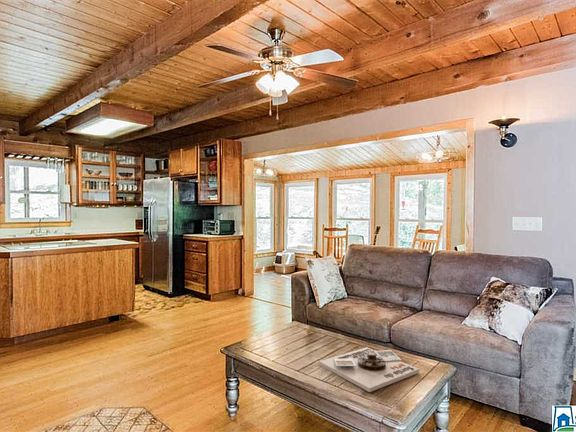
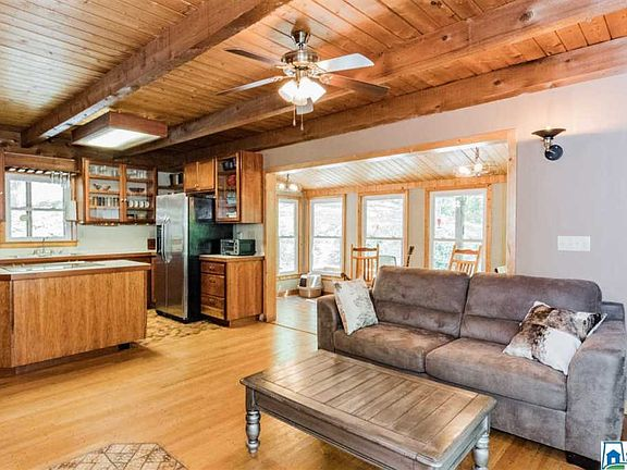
- board game [318,346,420,393]
